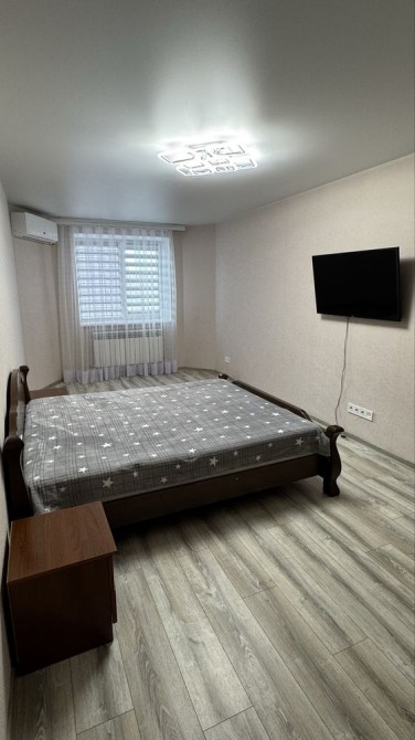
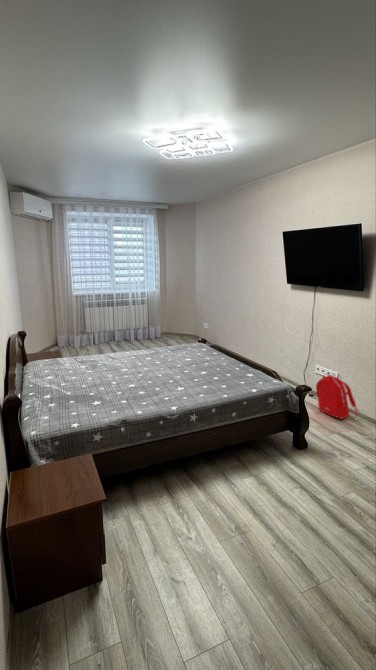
+ backpack [314,373,360,420]
